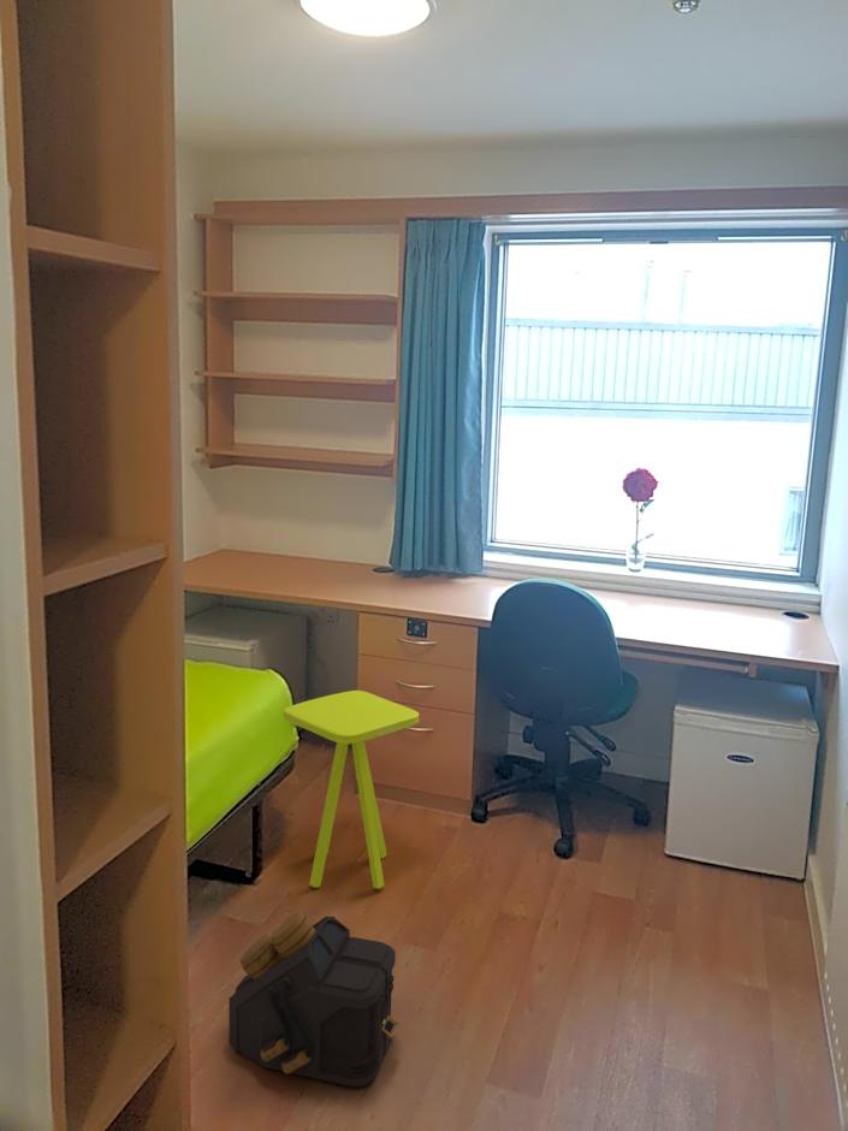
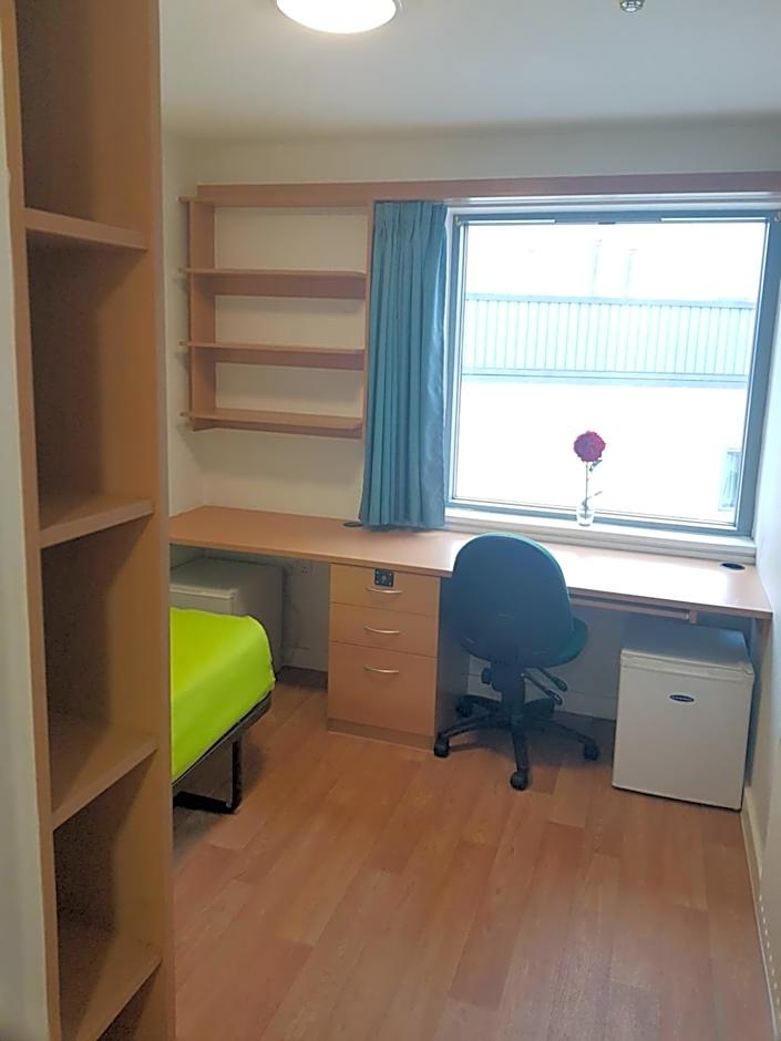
- side table [281,689,420,890]
- backpack [229,911,399,1088]
